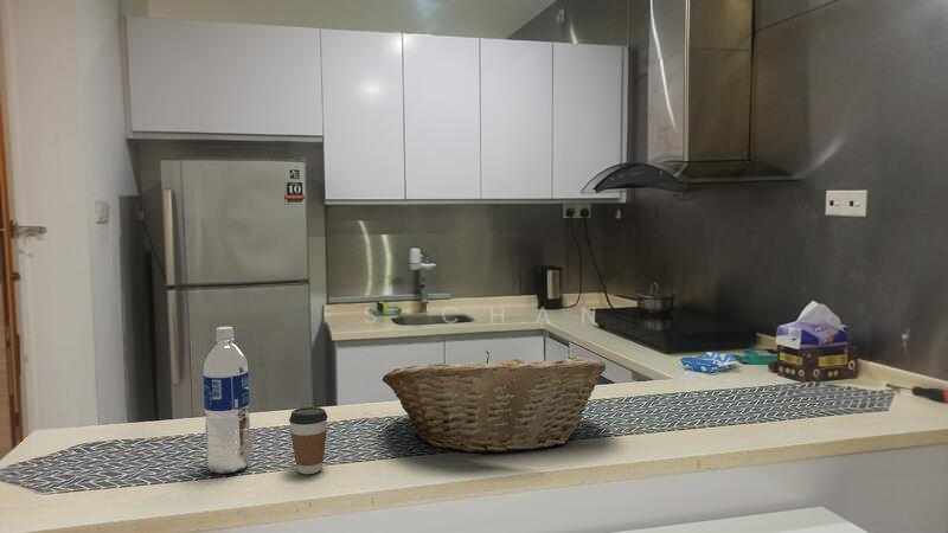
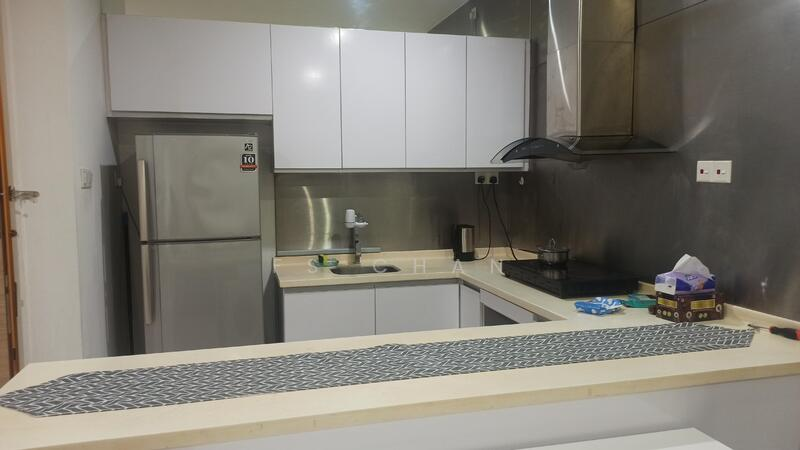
- water bottle [203,326,251,475]
- fruit basket [382,351,607,455]
- coffee cup [288,406,328,475]
